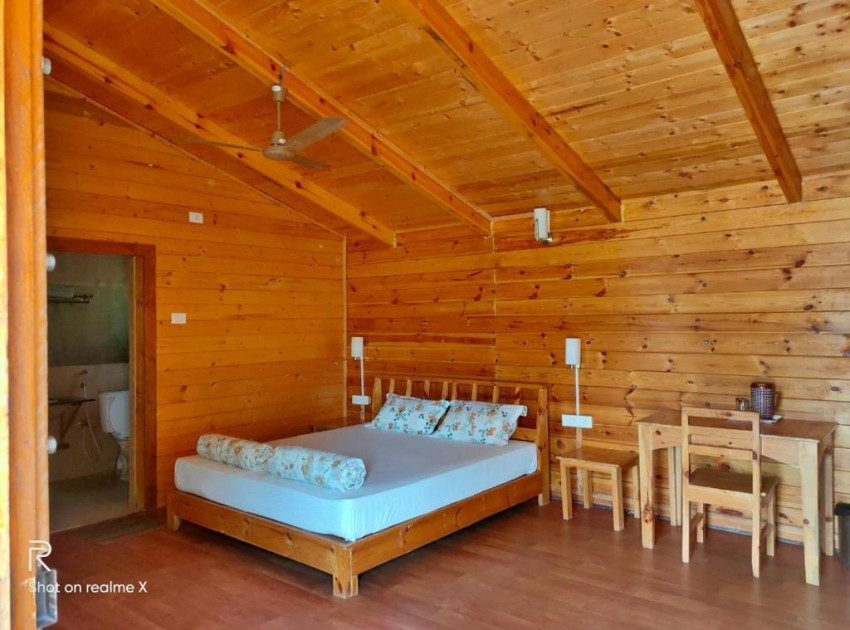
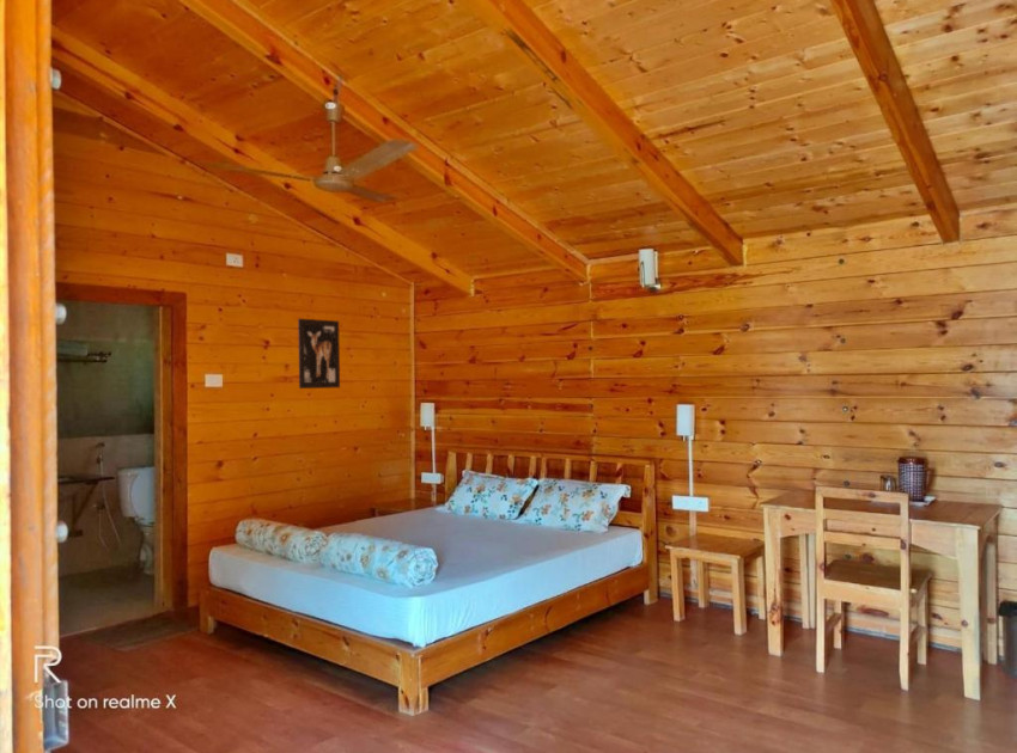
+ wall art [297,318,341,390]
